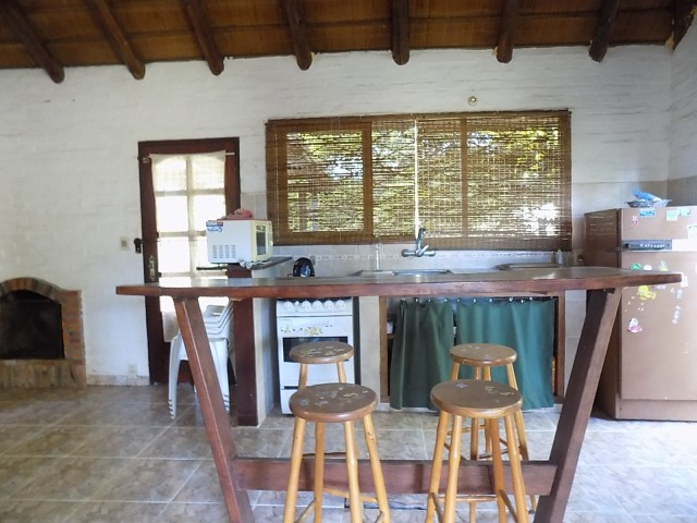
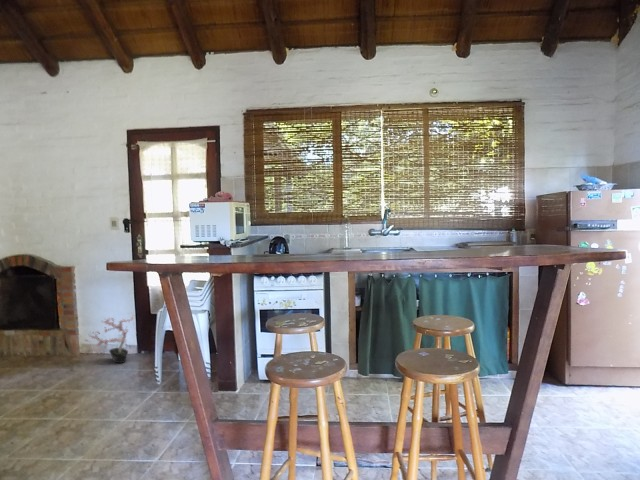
+ potted plant [88,313,135,364]
